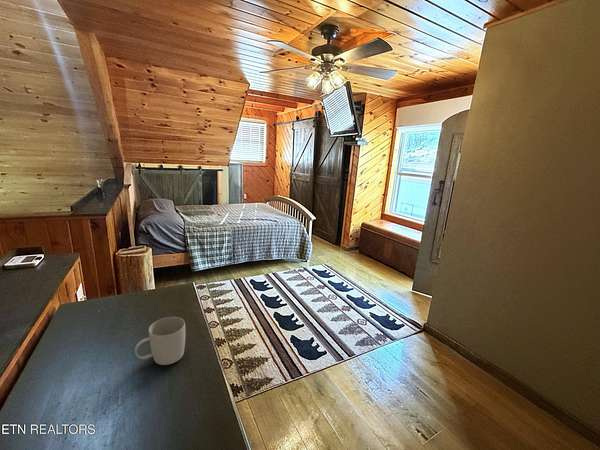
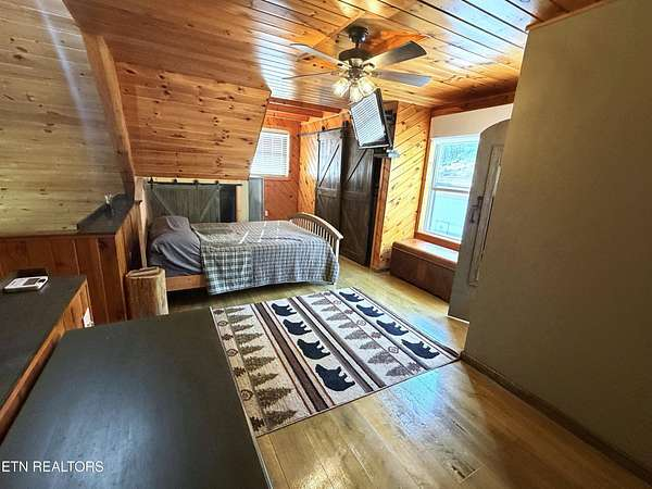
- mug [134,316,186,366]
